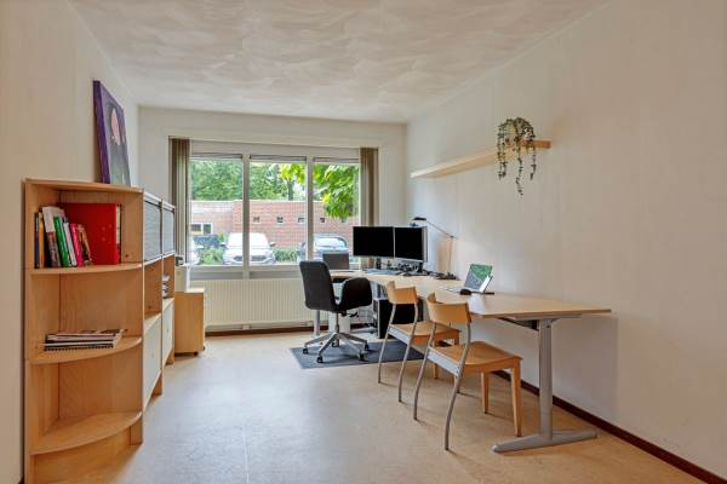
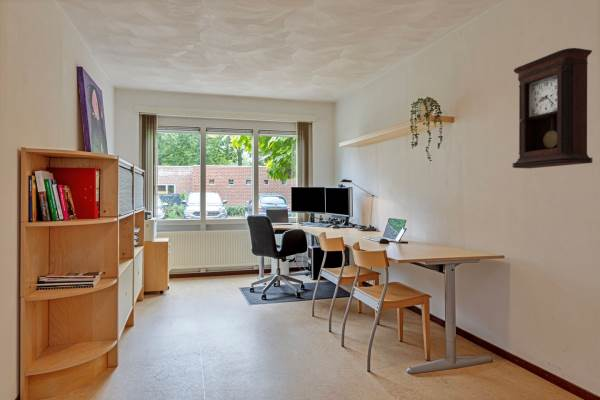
+ pendulum clock [511,47,594,169]
